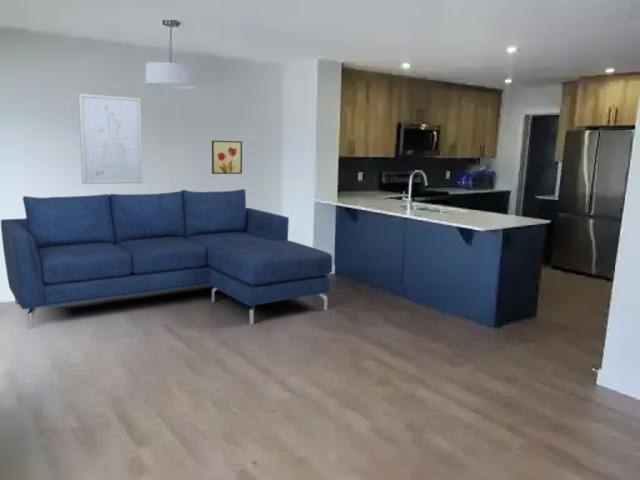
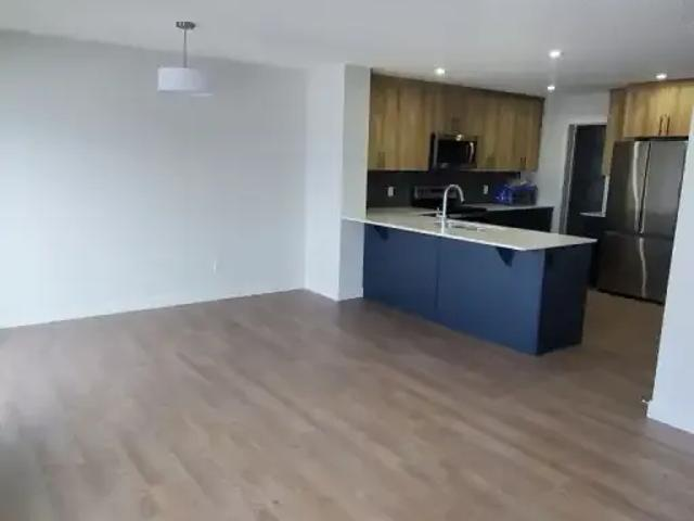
- sofa [0,188,333,329]
- wall art [211,140,243,175]
- wall art [77,93,144,185]
